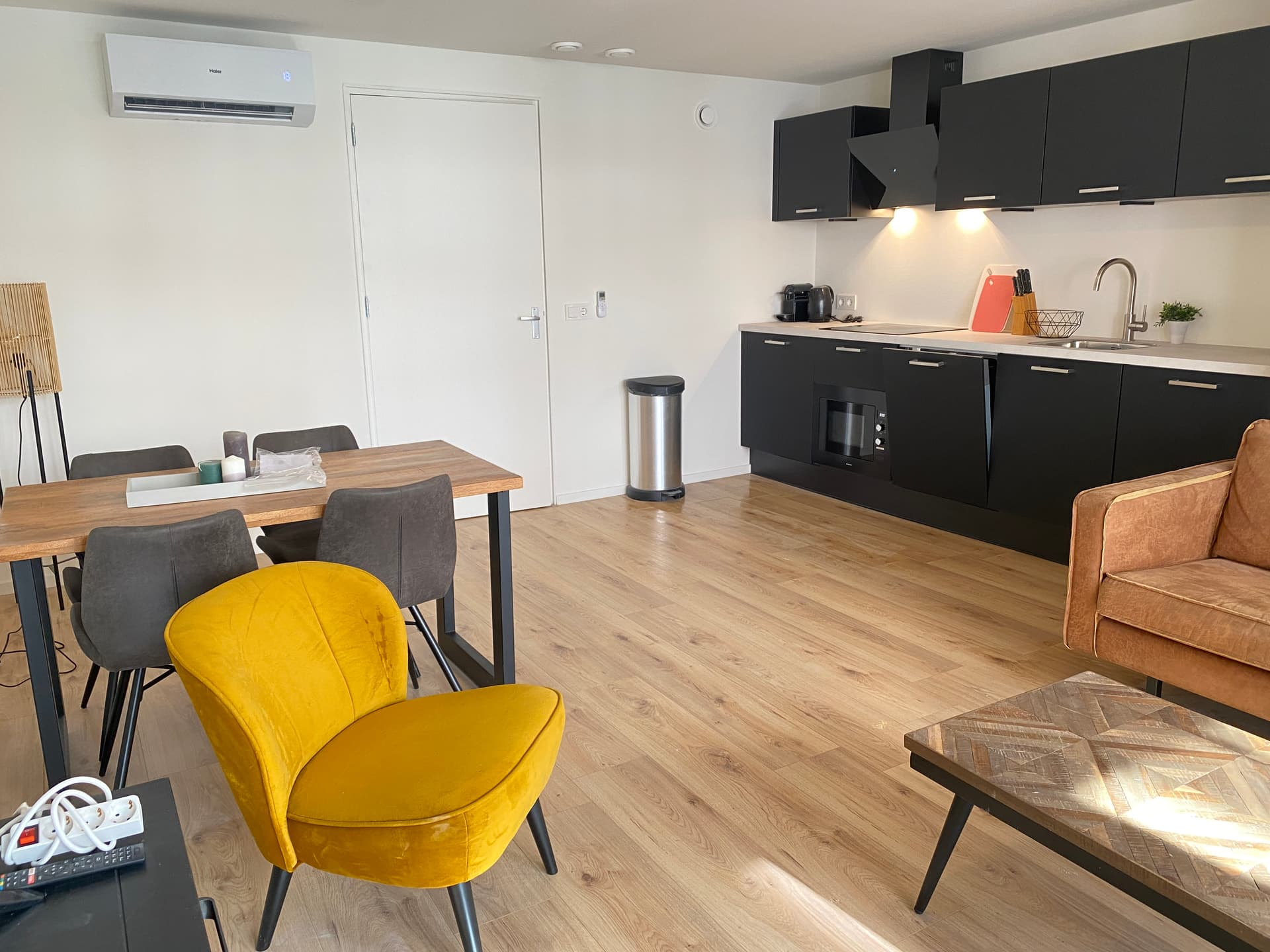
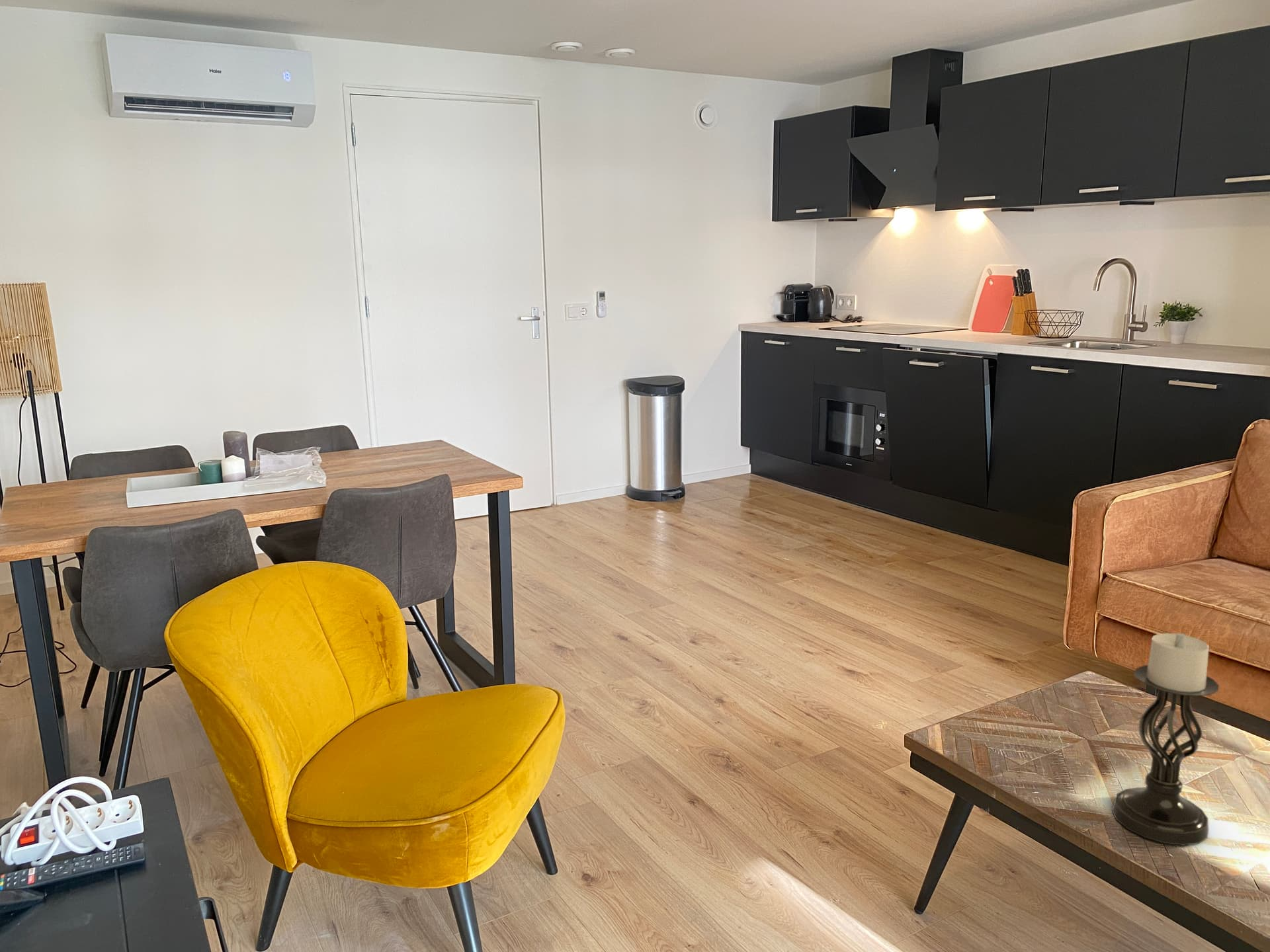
+ candle holder [1111,633,1220,846]
